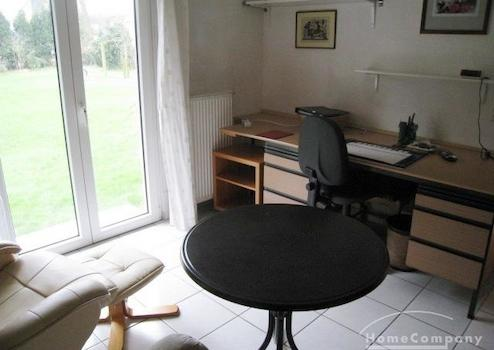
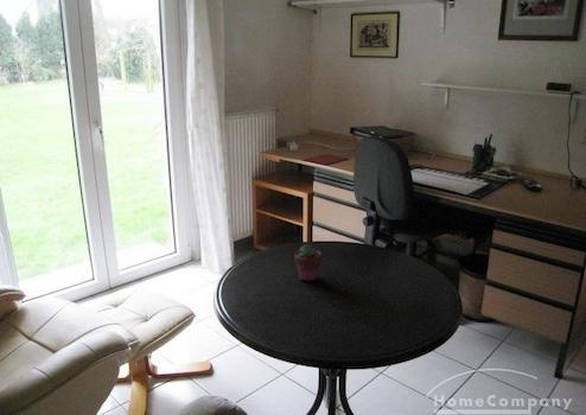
+ potted succulent [293,243,323,282]
